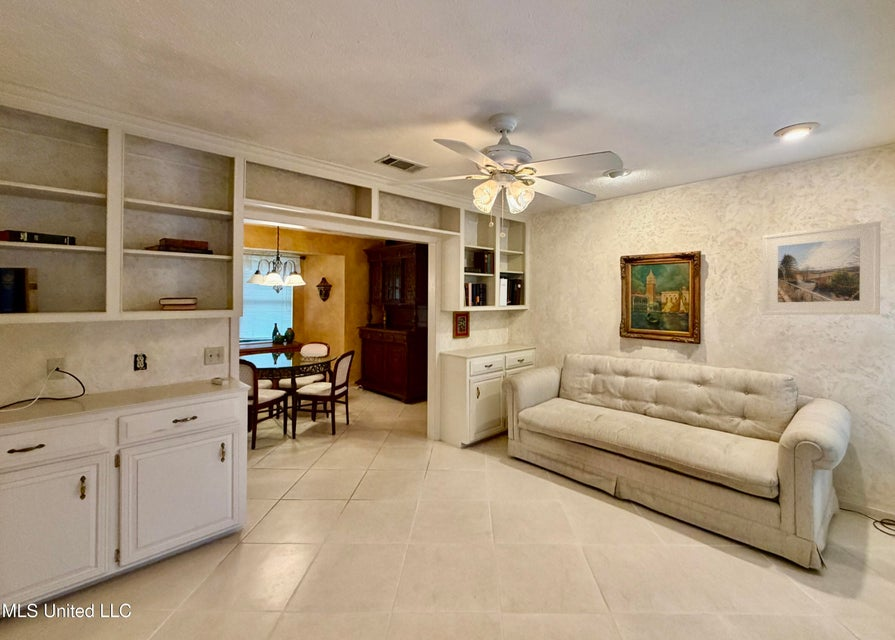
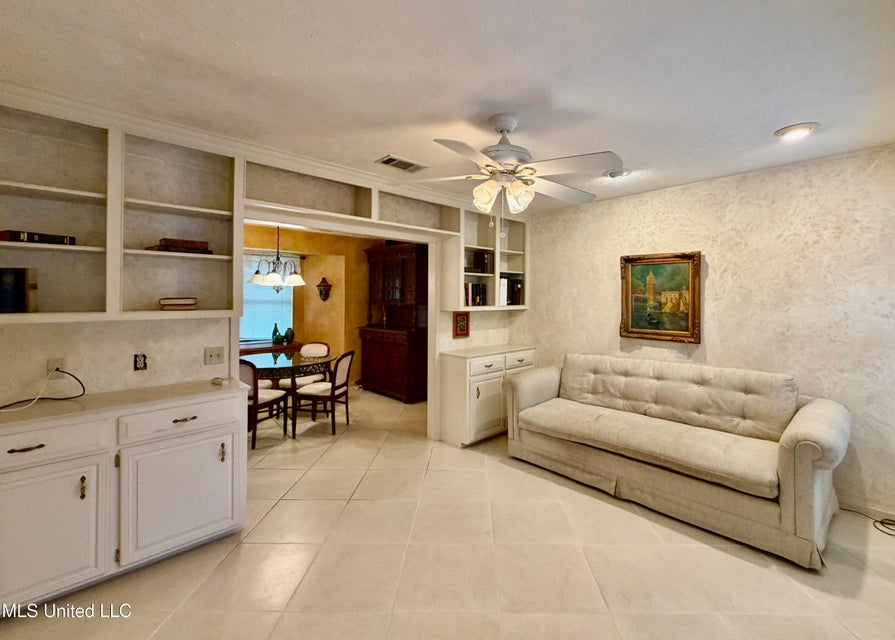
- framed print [761,221,882,316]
